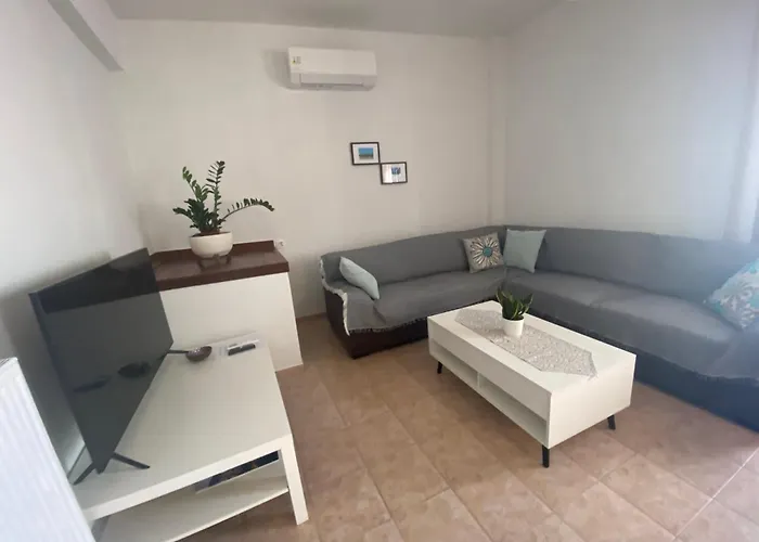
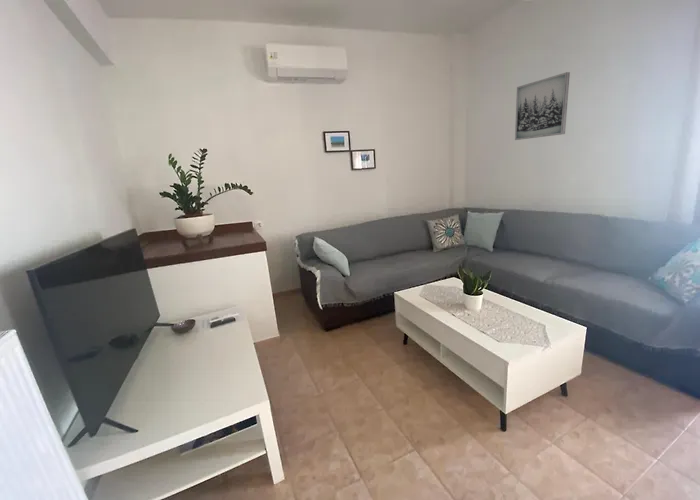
+ wall art [514,71,571,141]
